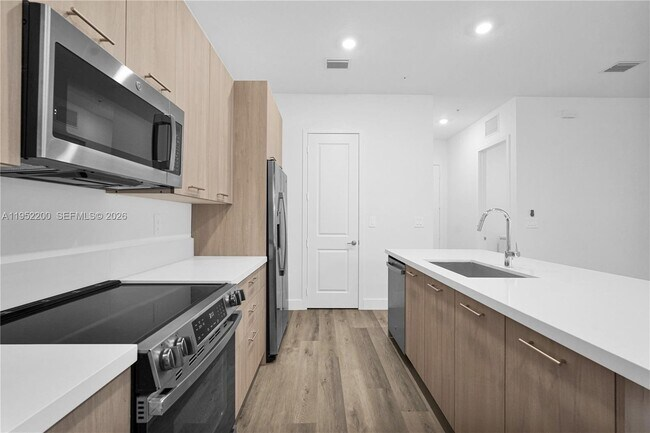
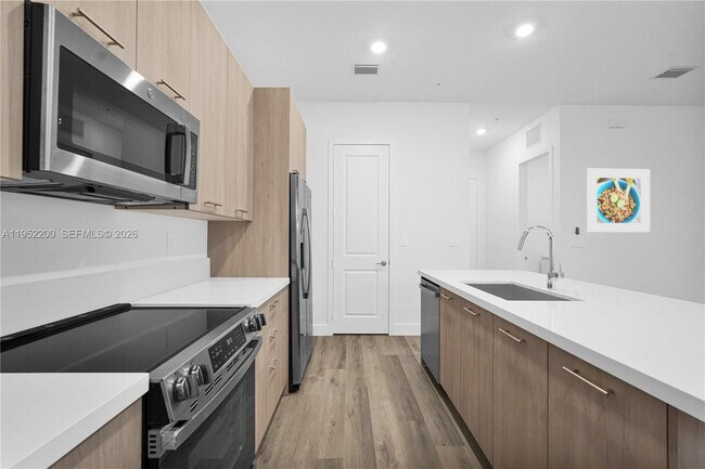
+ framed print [586,168,651,234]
